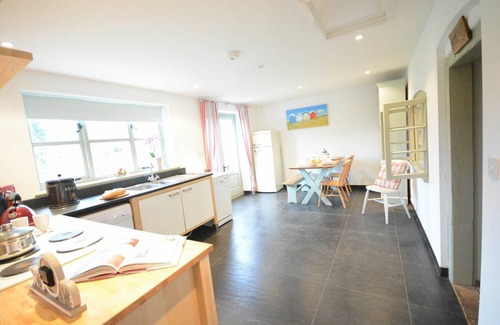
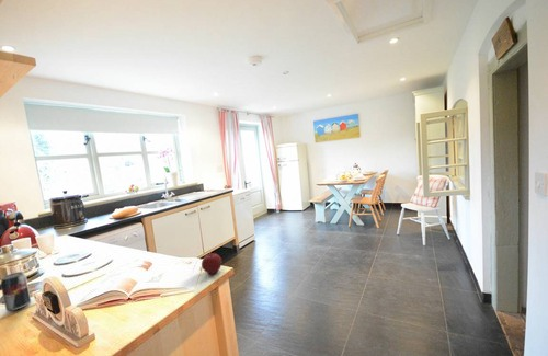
+ apple [201,252,222,275]
+ beverage can [0,271,32,312]
